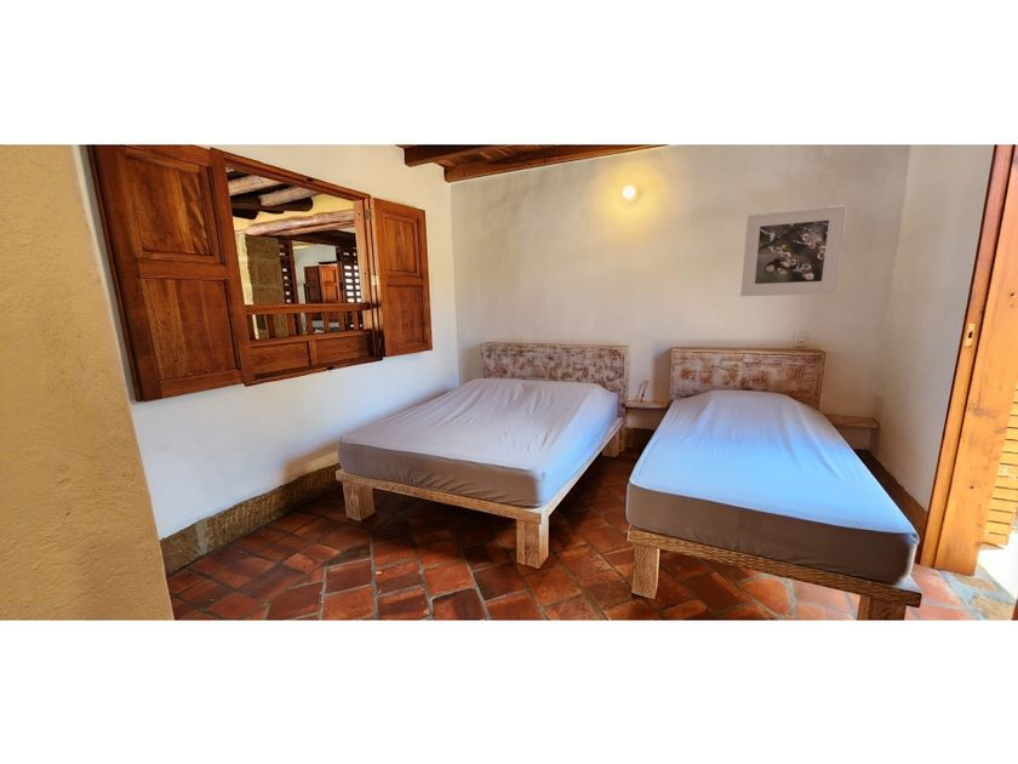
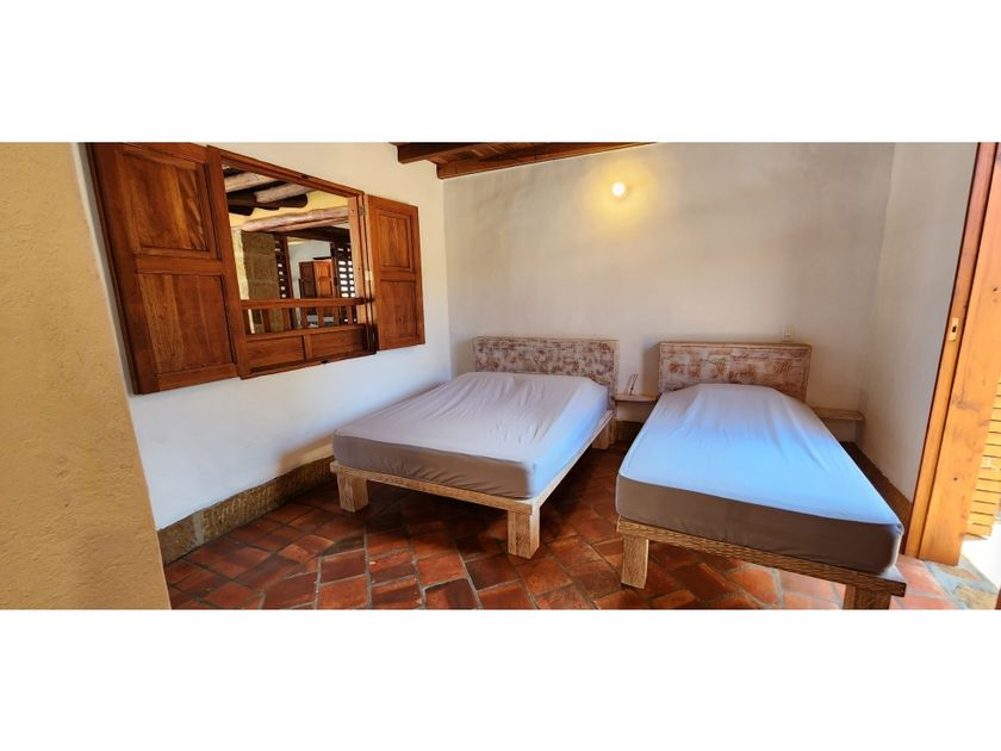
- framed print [739,204,848,297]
